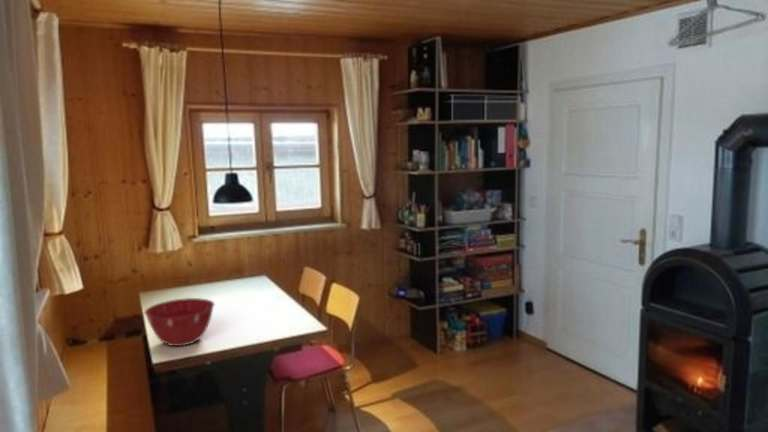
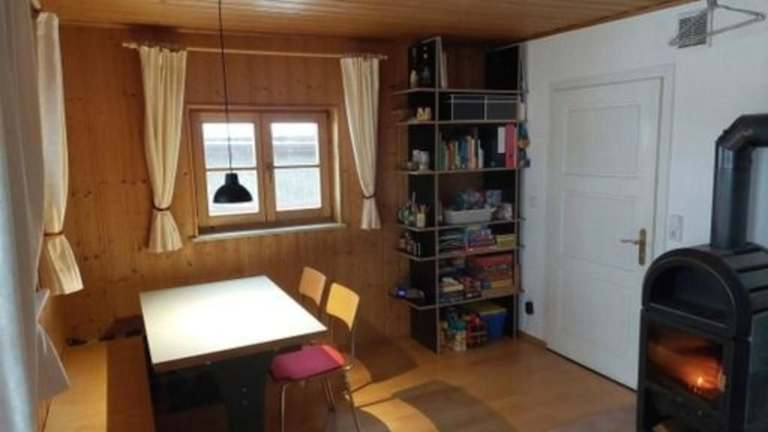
- mixing bowl [144,297,215,347]
